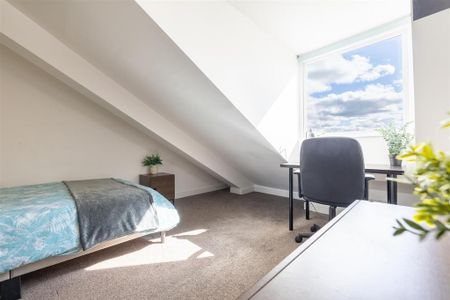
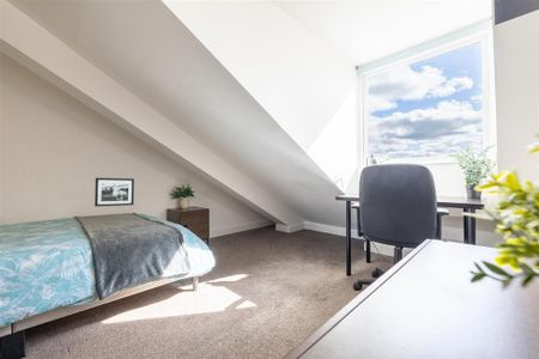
+ picture frame [93,177,135,207]
